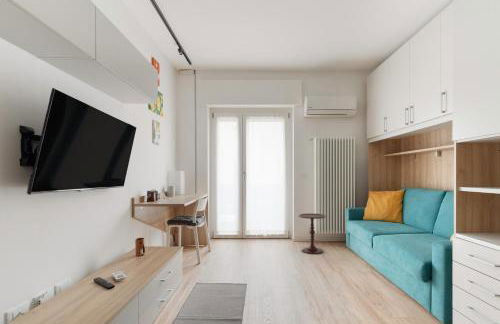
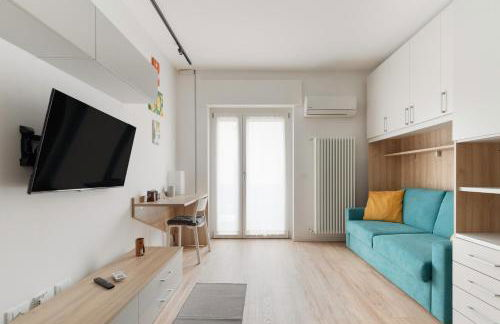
- side table [298,213,327,255]
